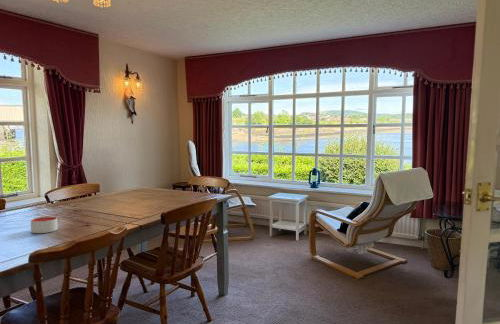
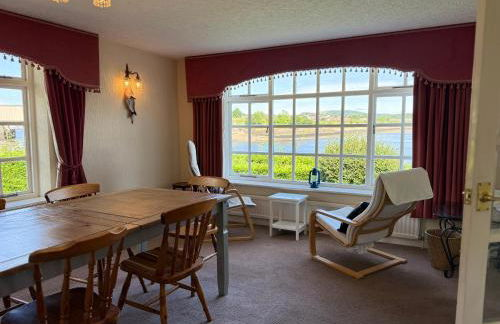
- candle [30,215,59,234]
